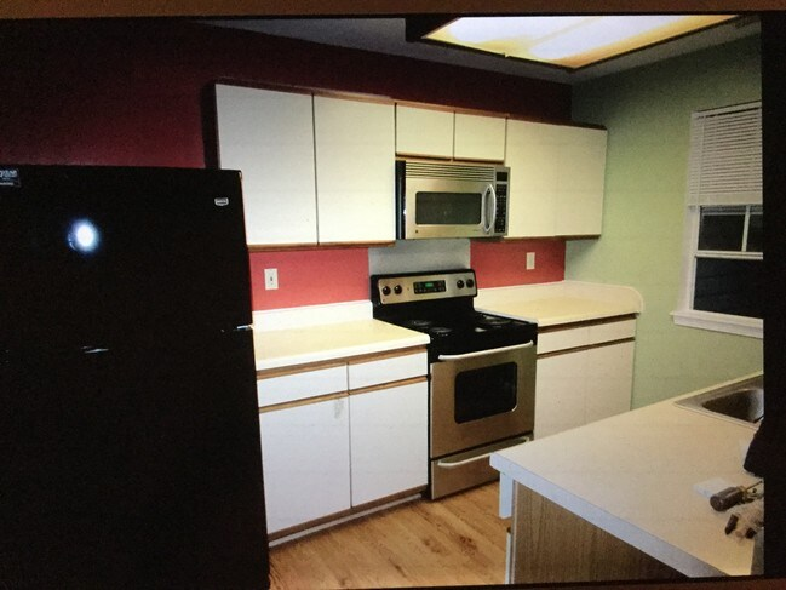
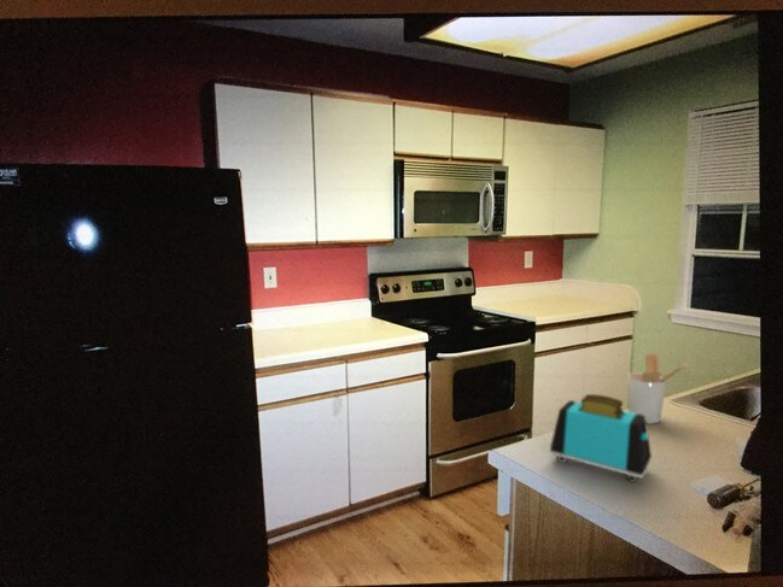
+ utensil holder [626,353,689,424]
+ toaster [549,393,653,483]
